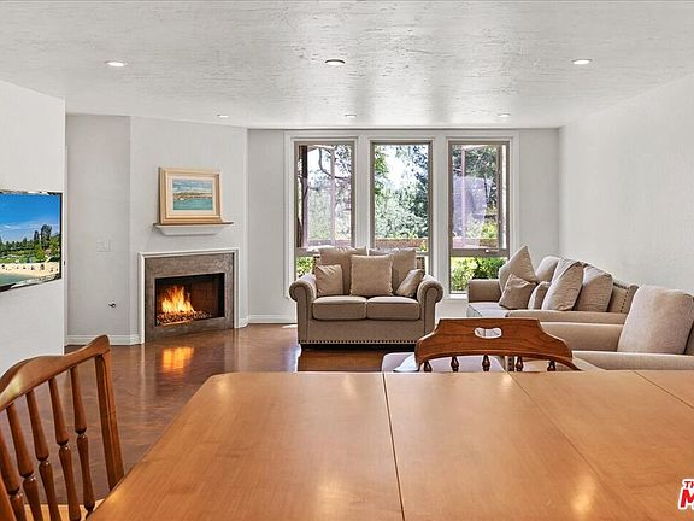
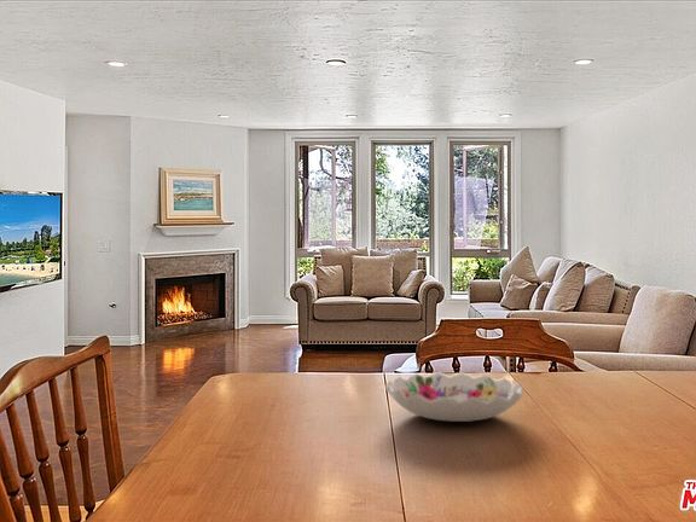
+ decorative bowl [384,371,524,423]
